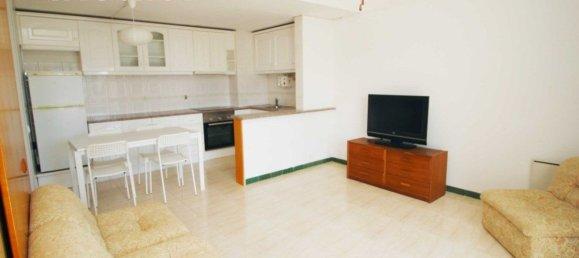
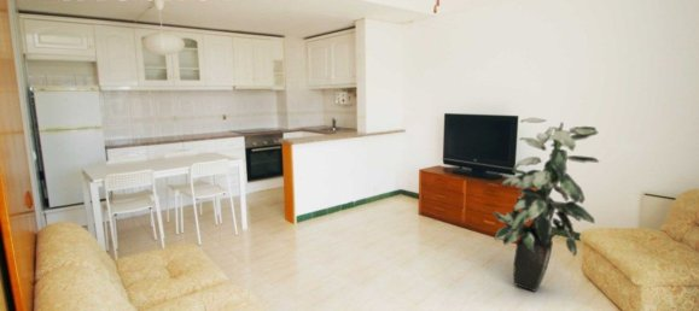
+ indoor plant [491,117,600,293]
